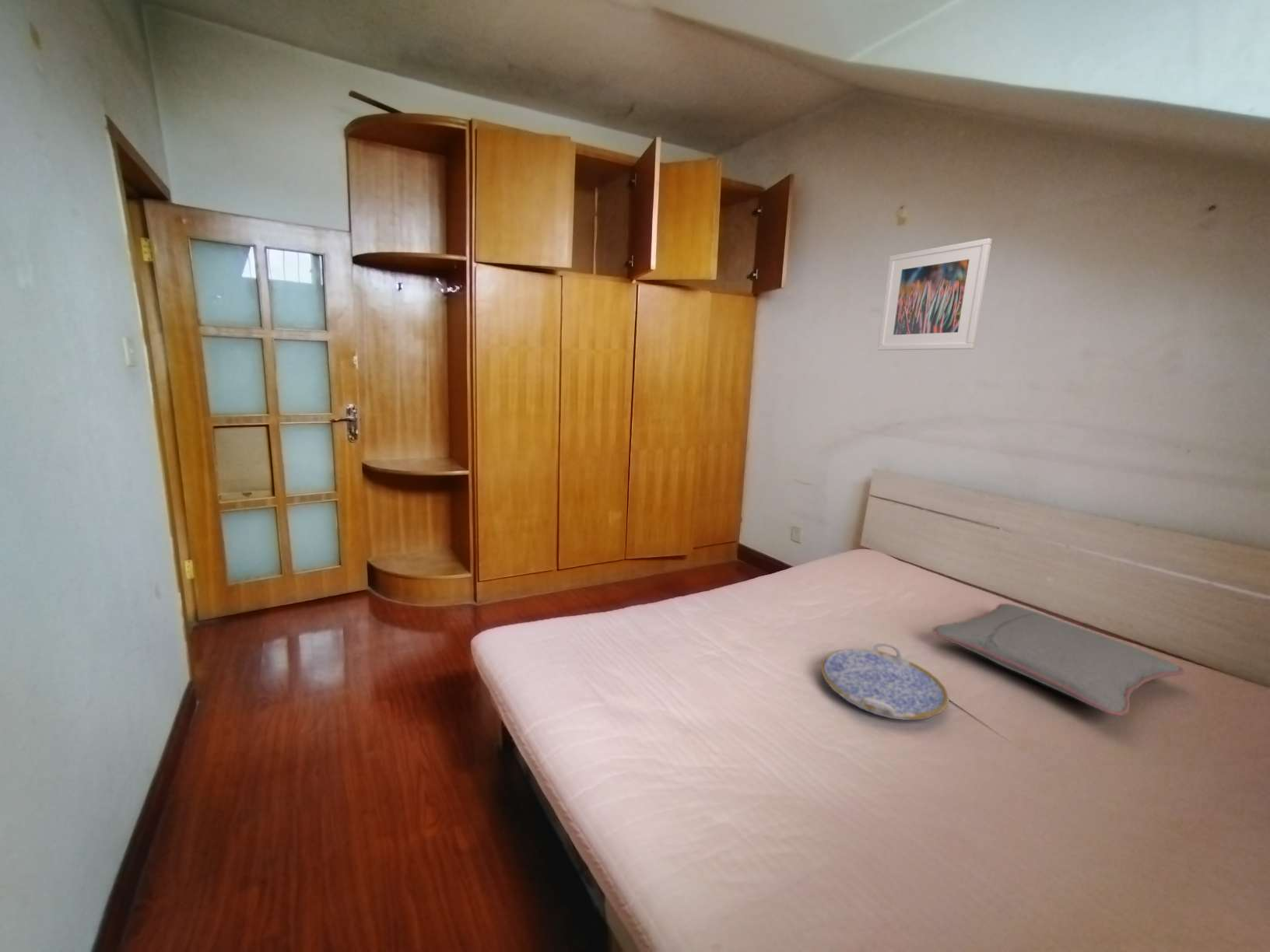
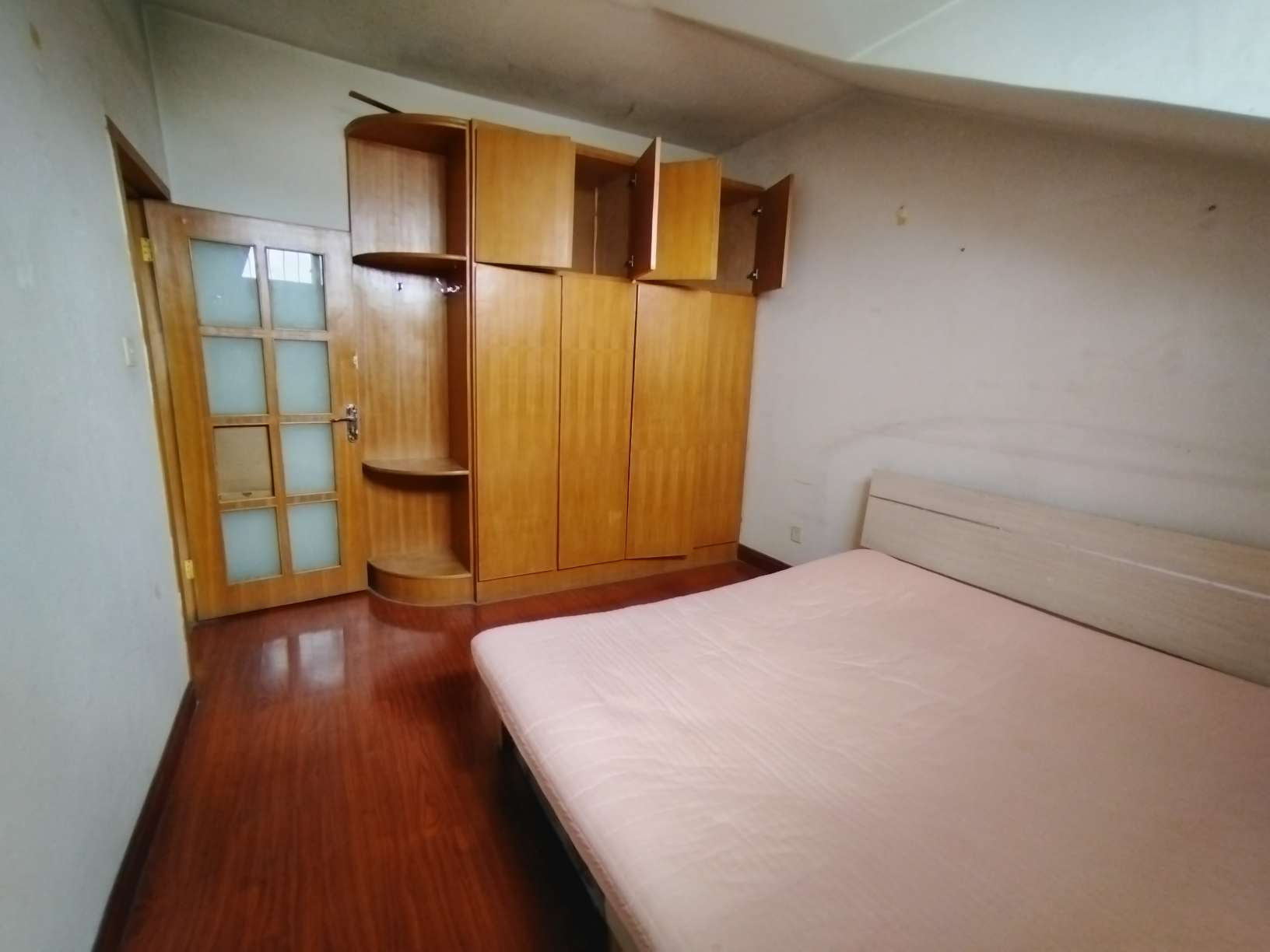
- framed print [877,237,993,351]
- serving tray [820,642,950,721]
- pillow [931,603,1186,716]
